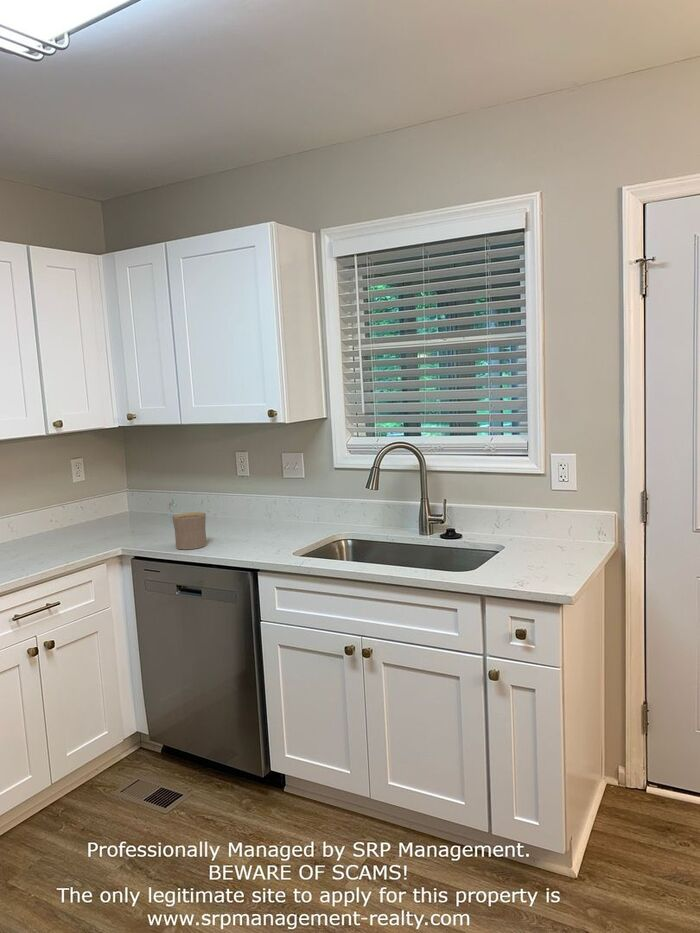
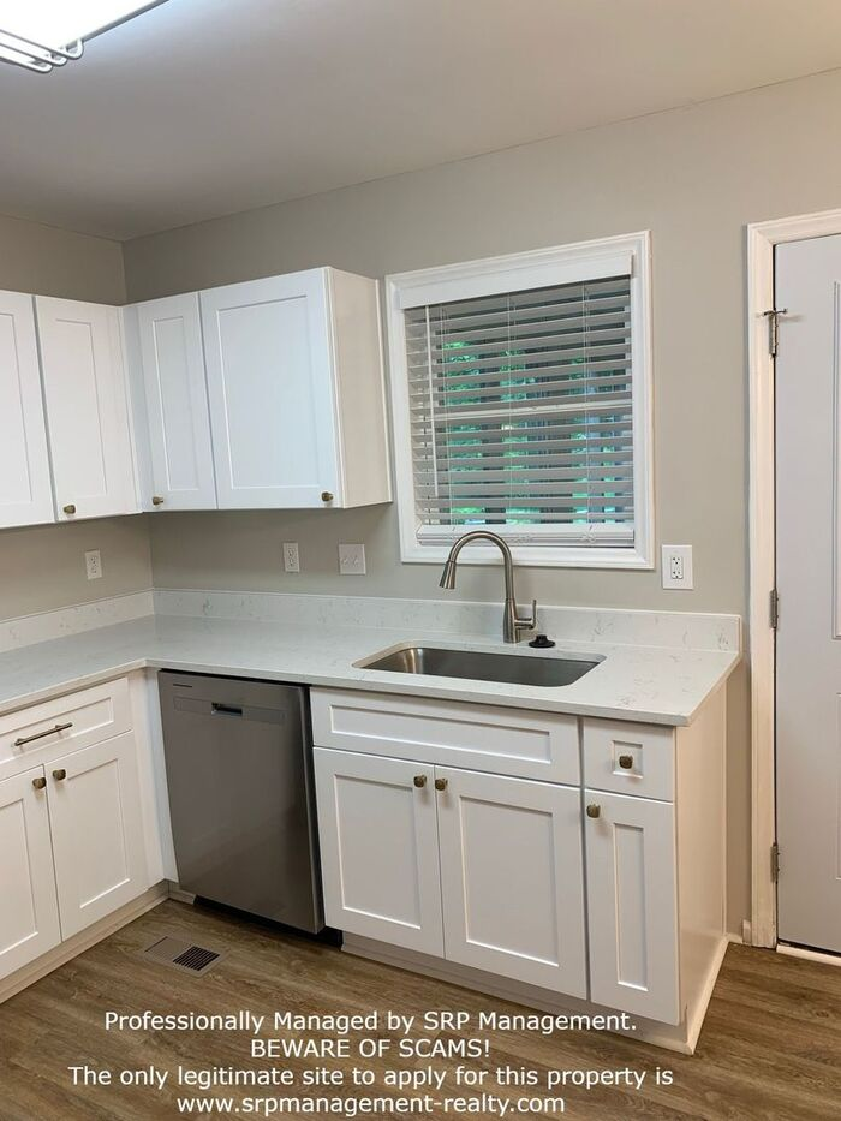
- cup [171,512,208,550]
